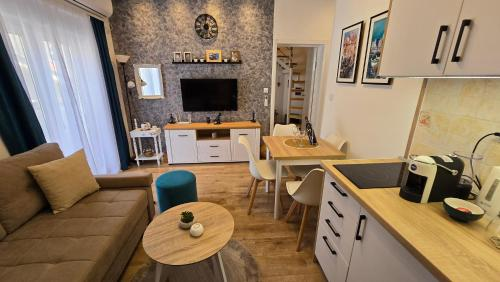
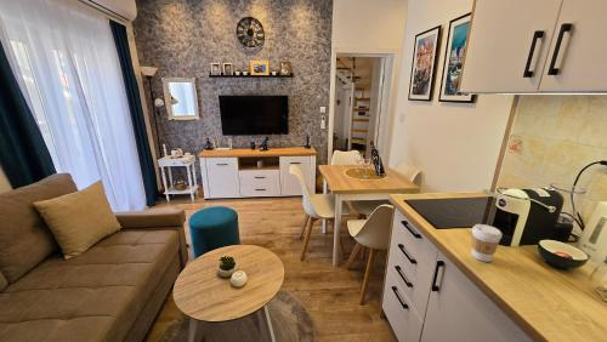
+ coffee cup [471,223,503,263]
